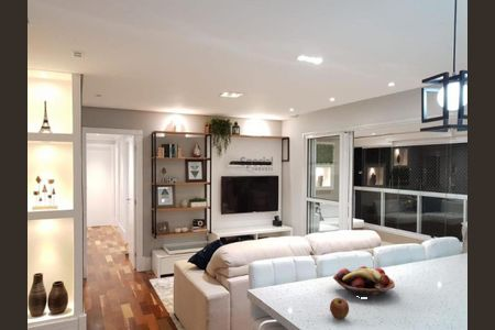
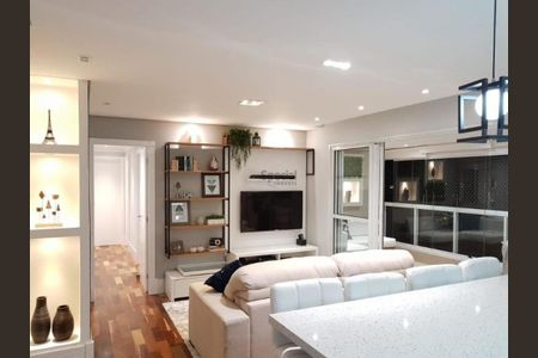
- fruit basket [332,265,396,296]
- apple [329,297,350,320]
